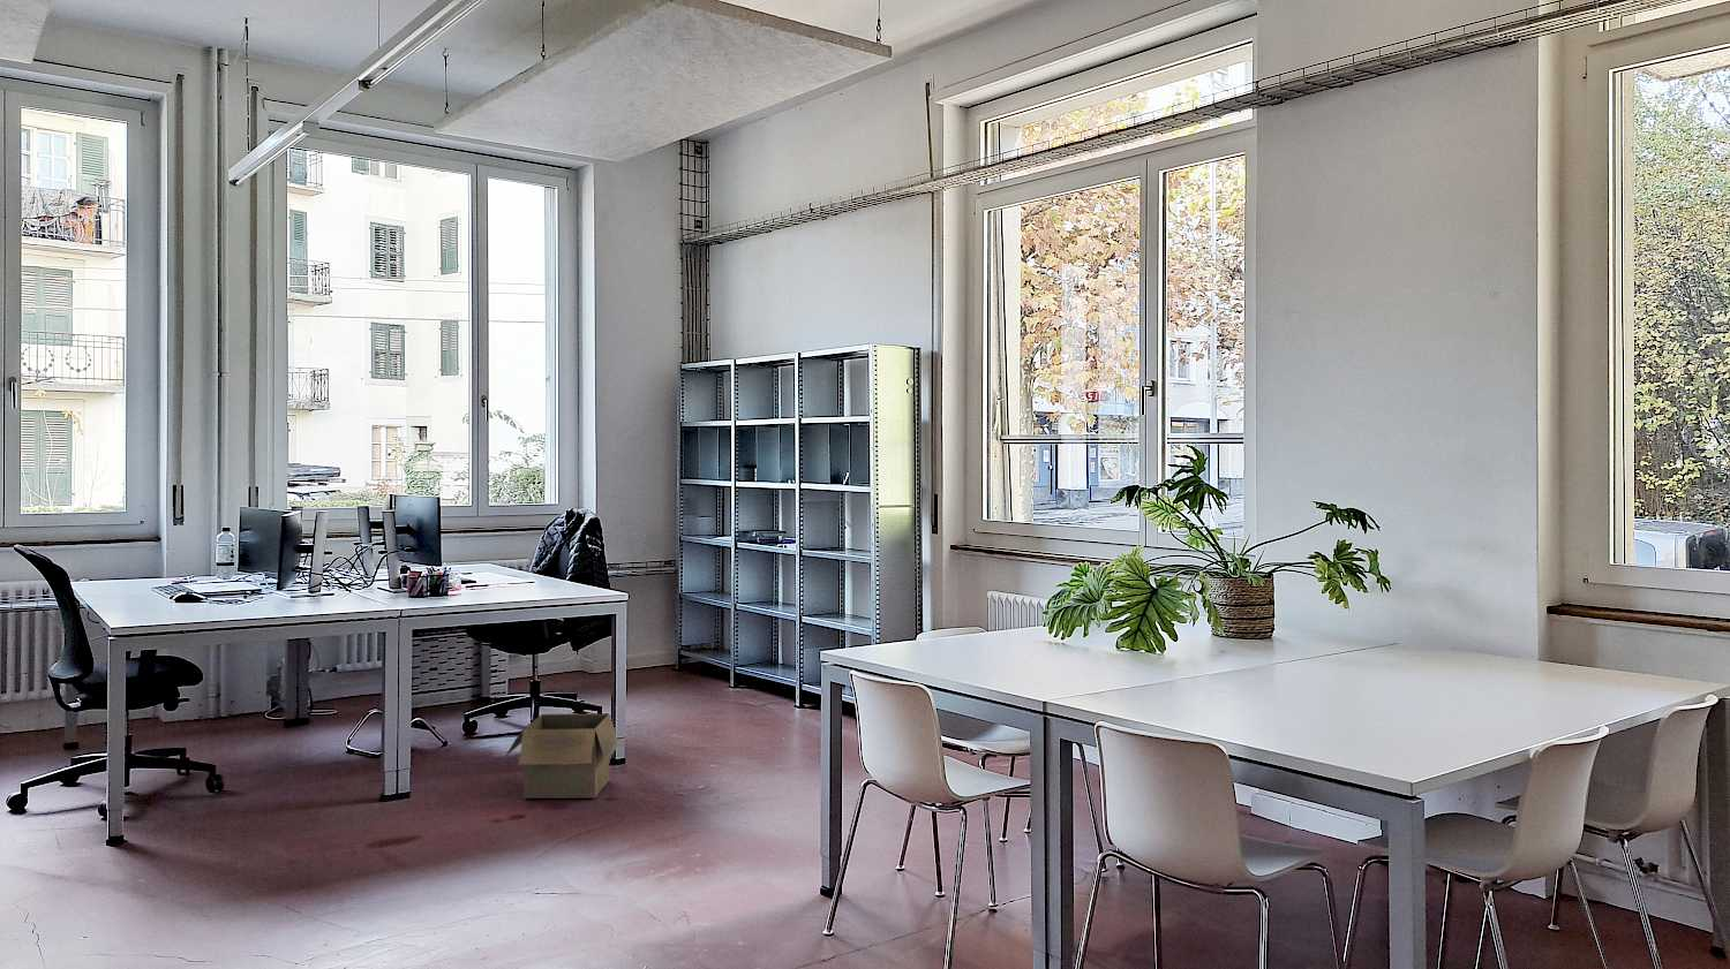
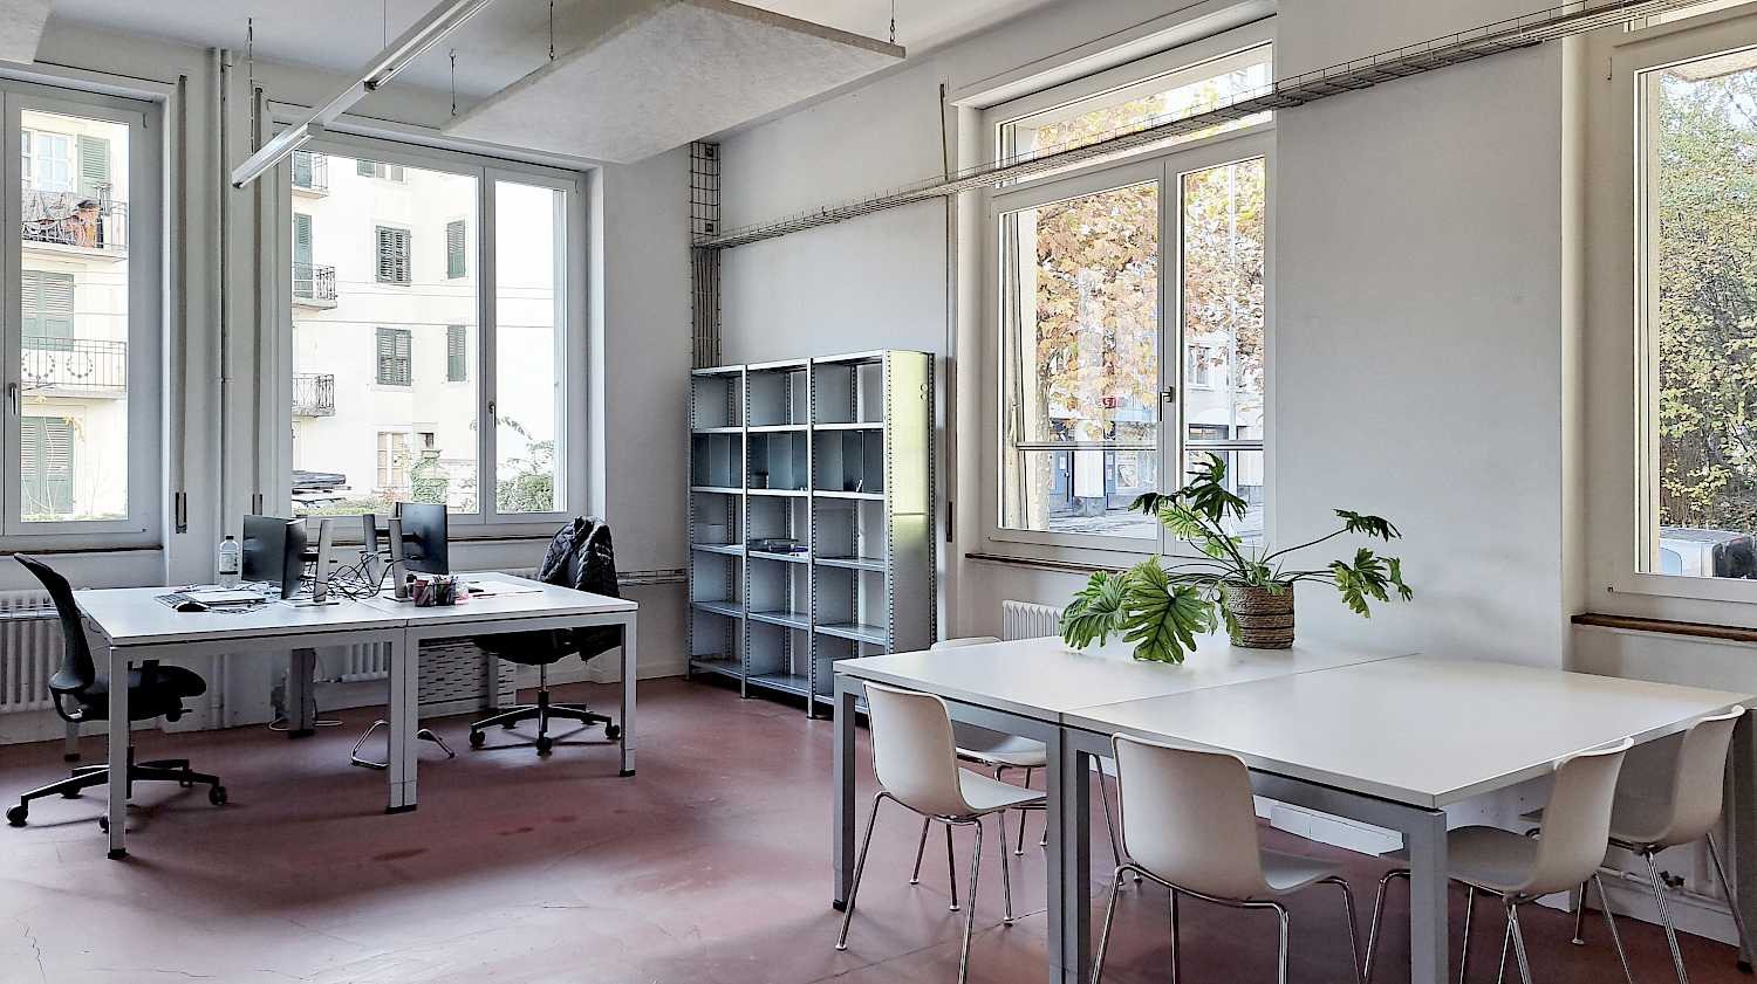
- box [504,712,619,799]
